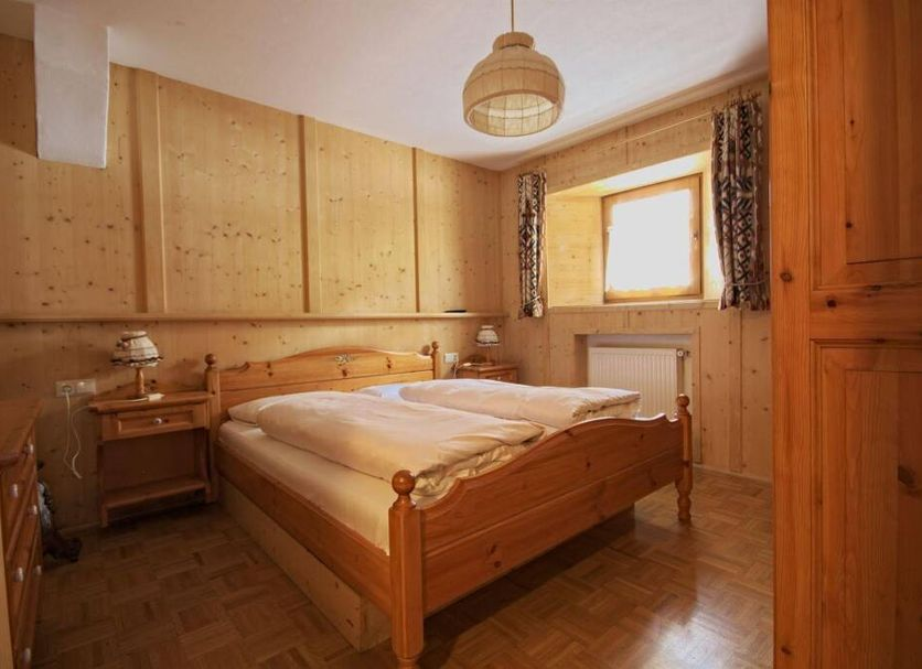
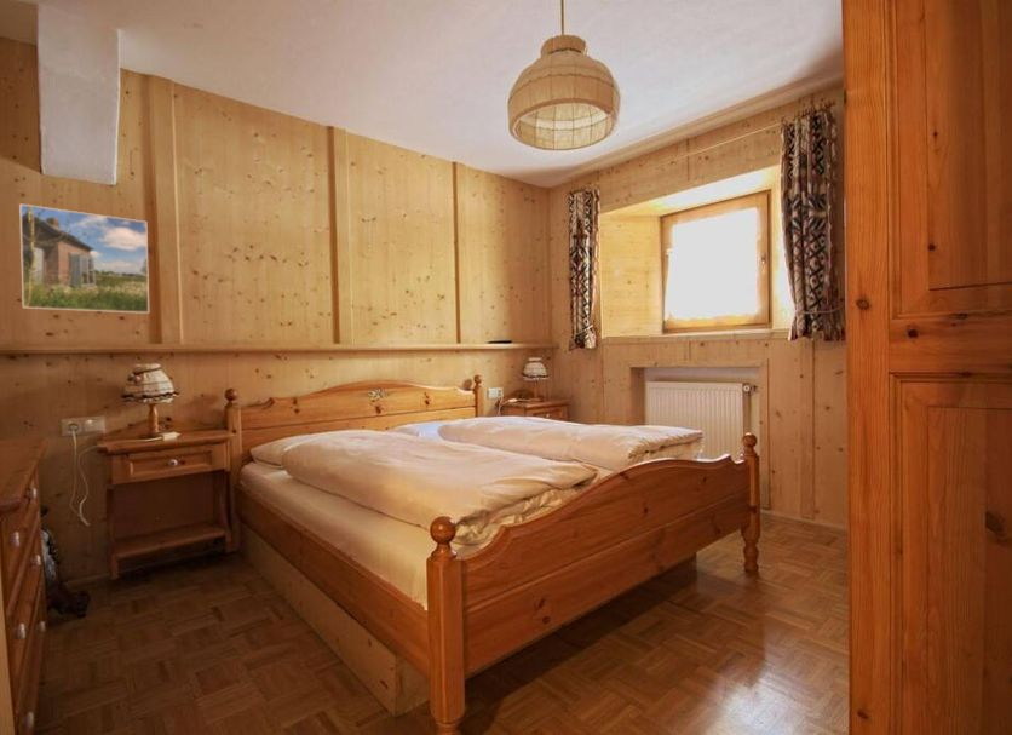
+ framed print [18,202,150,315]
